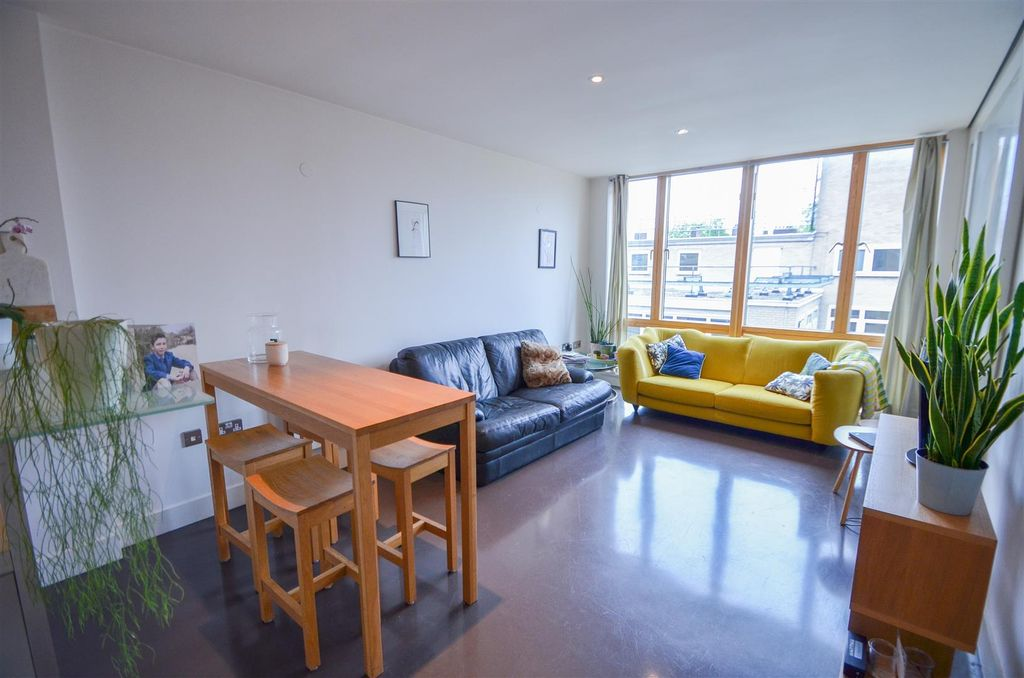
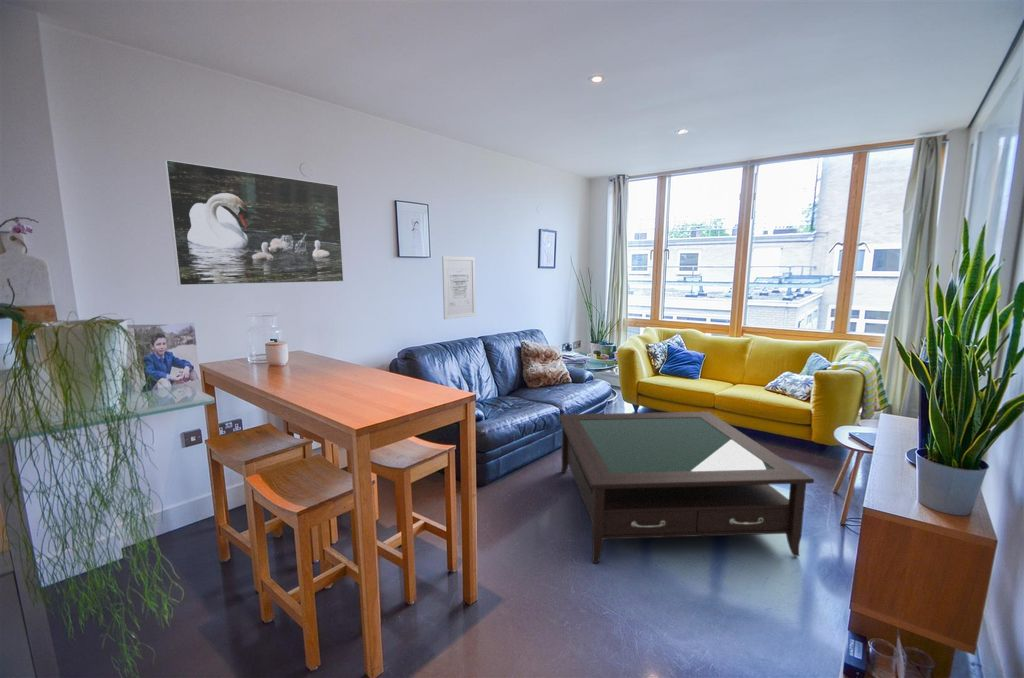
+ wall art [441,255,477,320]
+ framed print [163,159,345,286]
+ coffee table [557,411,815,564]
